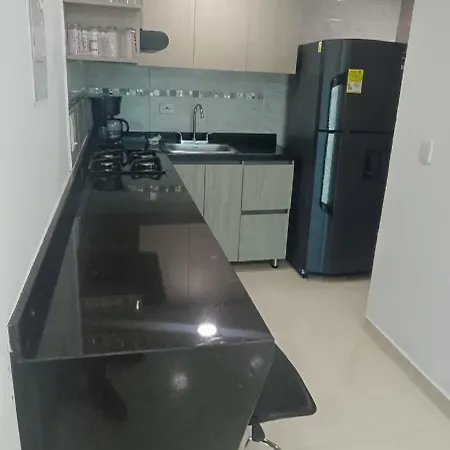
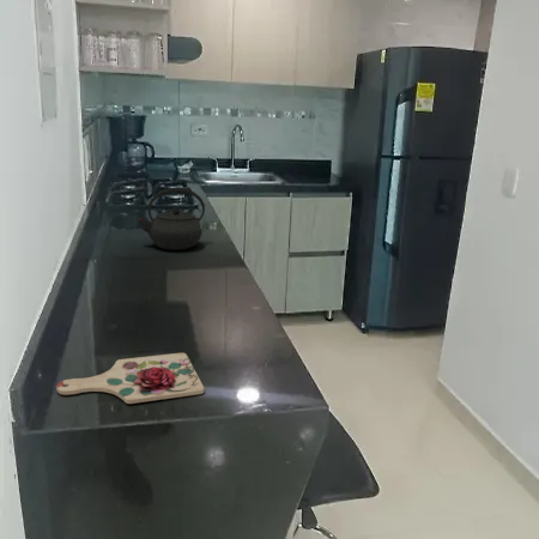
+ cutting board [55,352,205,405]
+ kettle [137,187,206,252]
